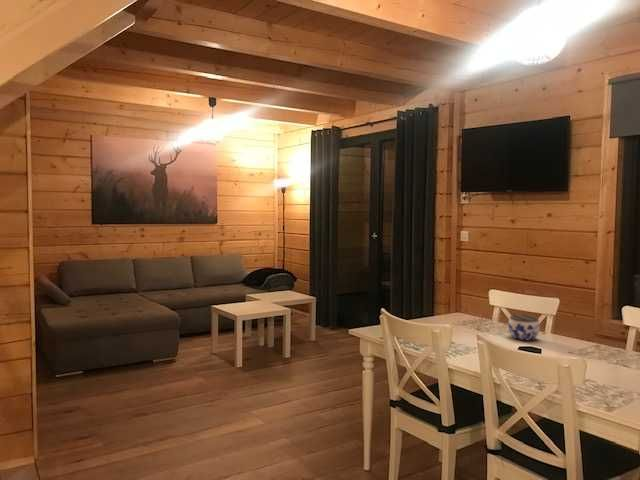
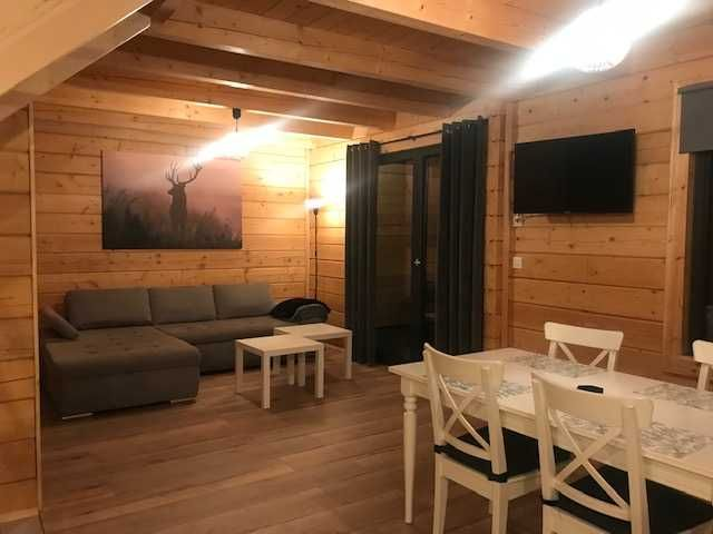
- jar [507,314,541,341]
